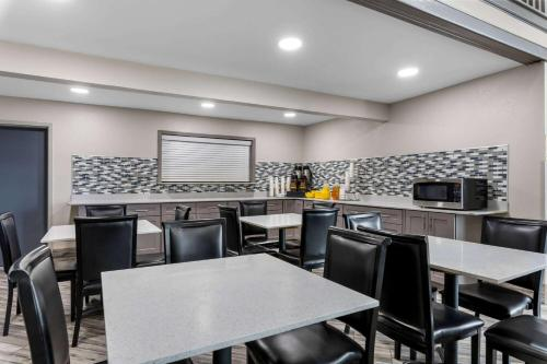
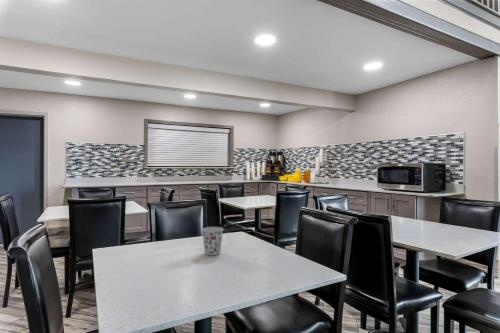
+ cup [201,226,224,256]
